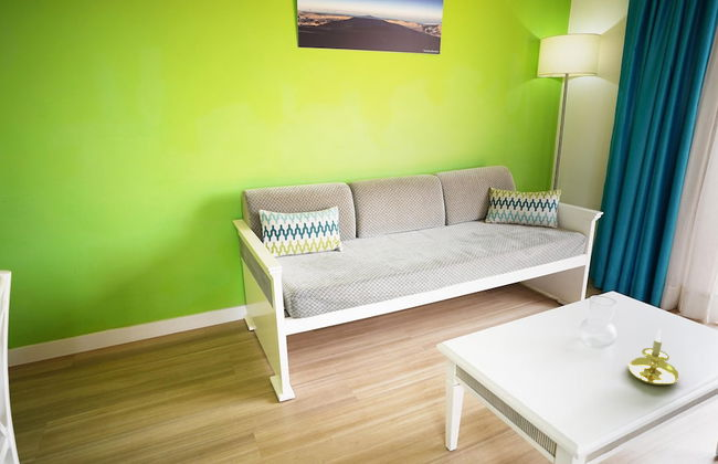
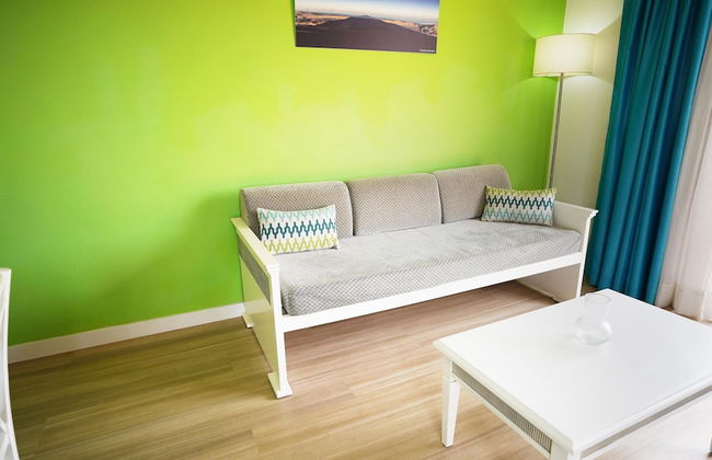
- candle holder [626,328,679,387]
